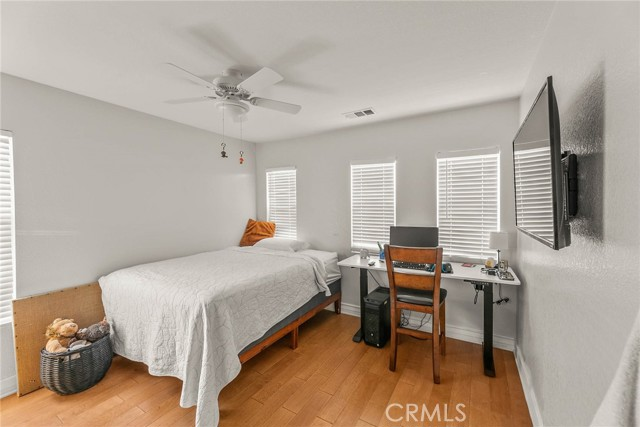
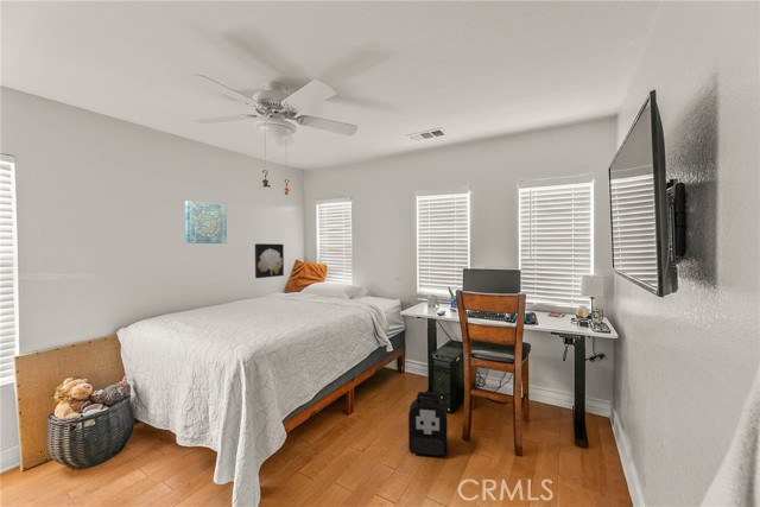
+ wall art [254,242,285,279]
+ backpack [407,391,449,457]
+ wall art [184,199,228,245]
